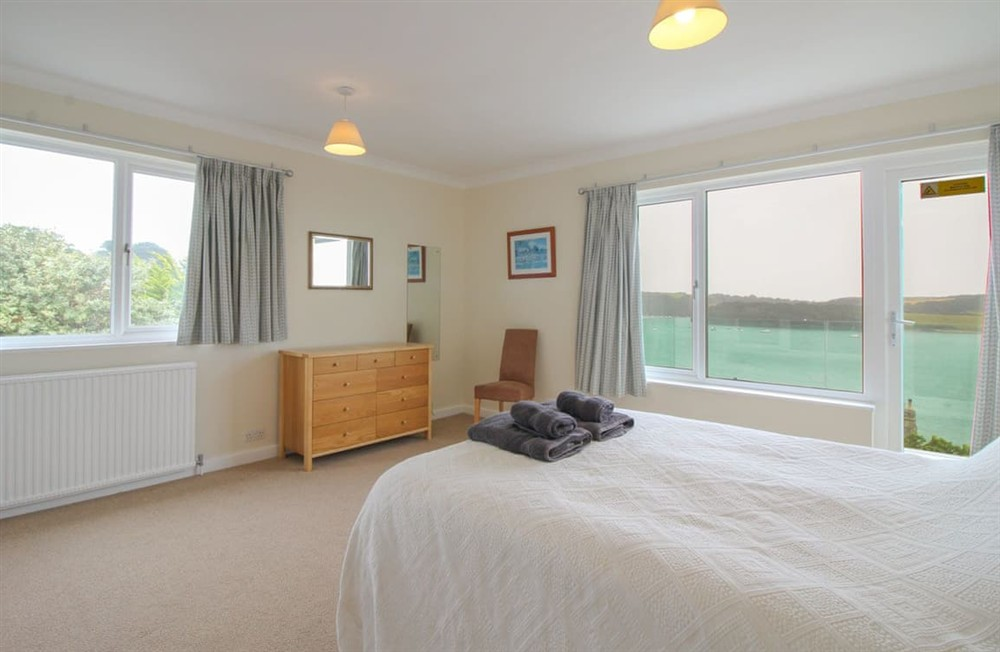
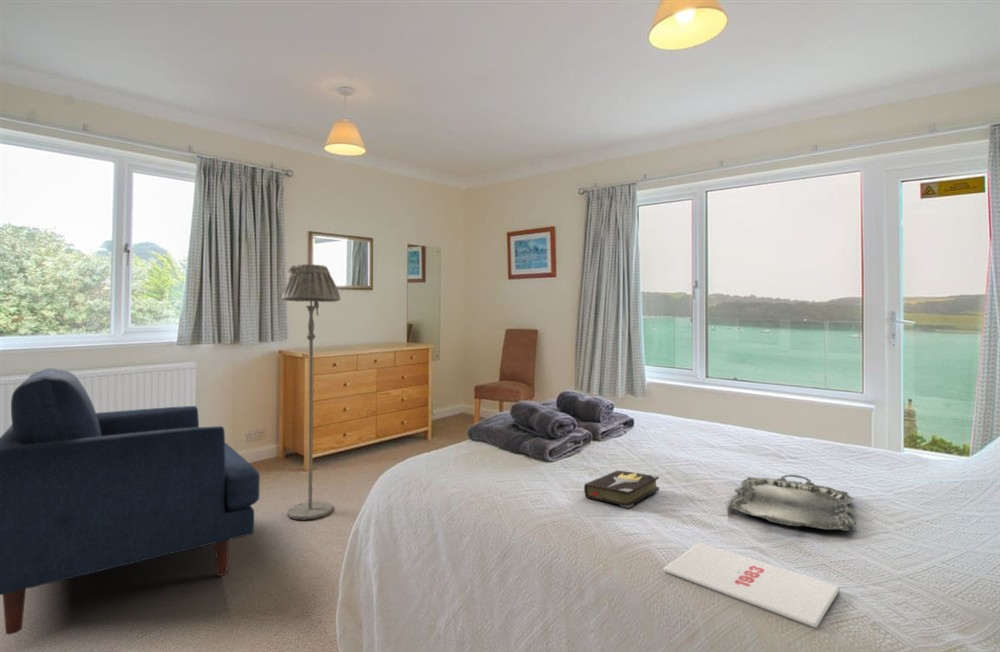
+ chair [0,367,261,636]
+ floor lamp [281,263,341,521]
+ hardback book [583,469,660,509]
+ serving tray [728,474,857,532]
+ magazine [663,542,841,628]
